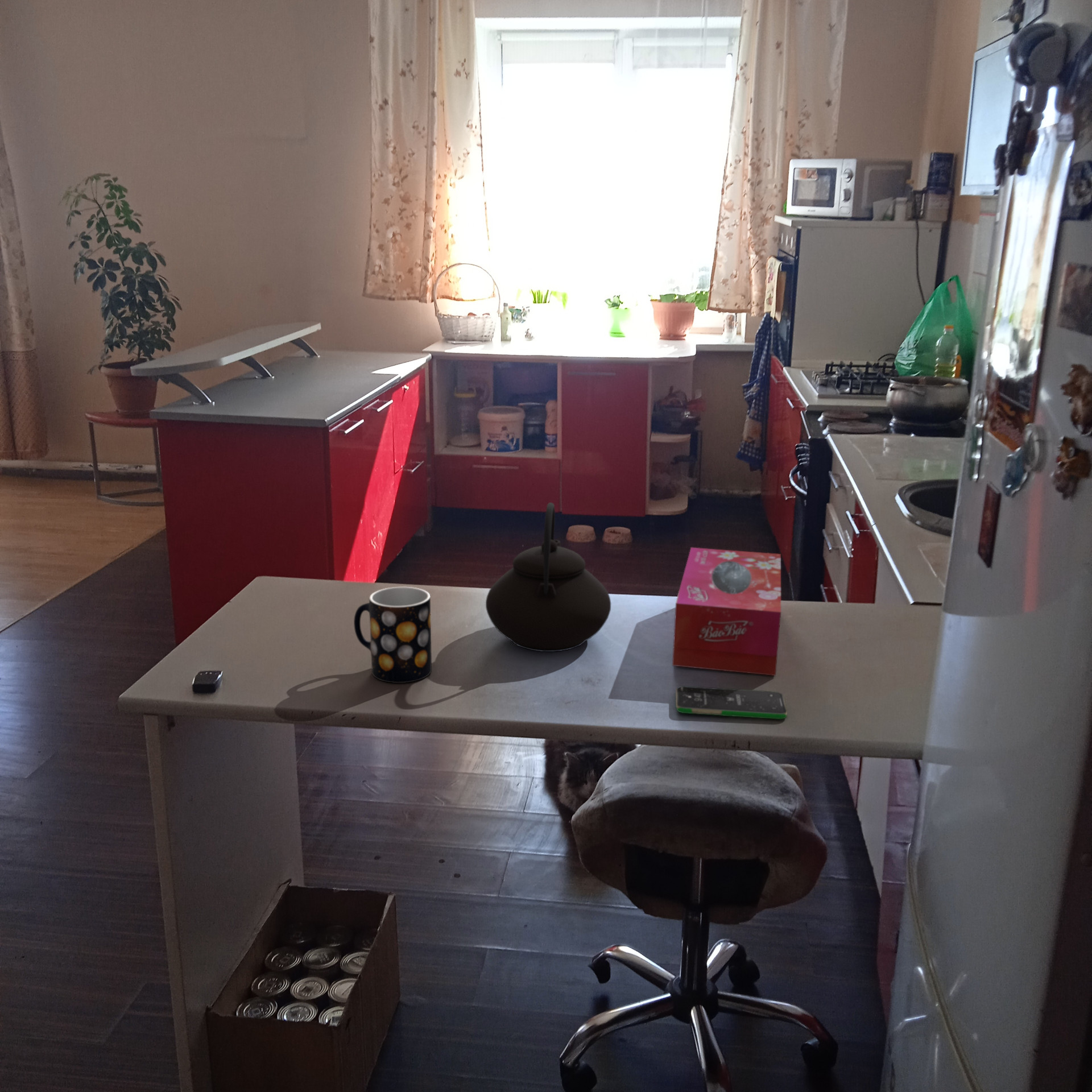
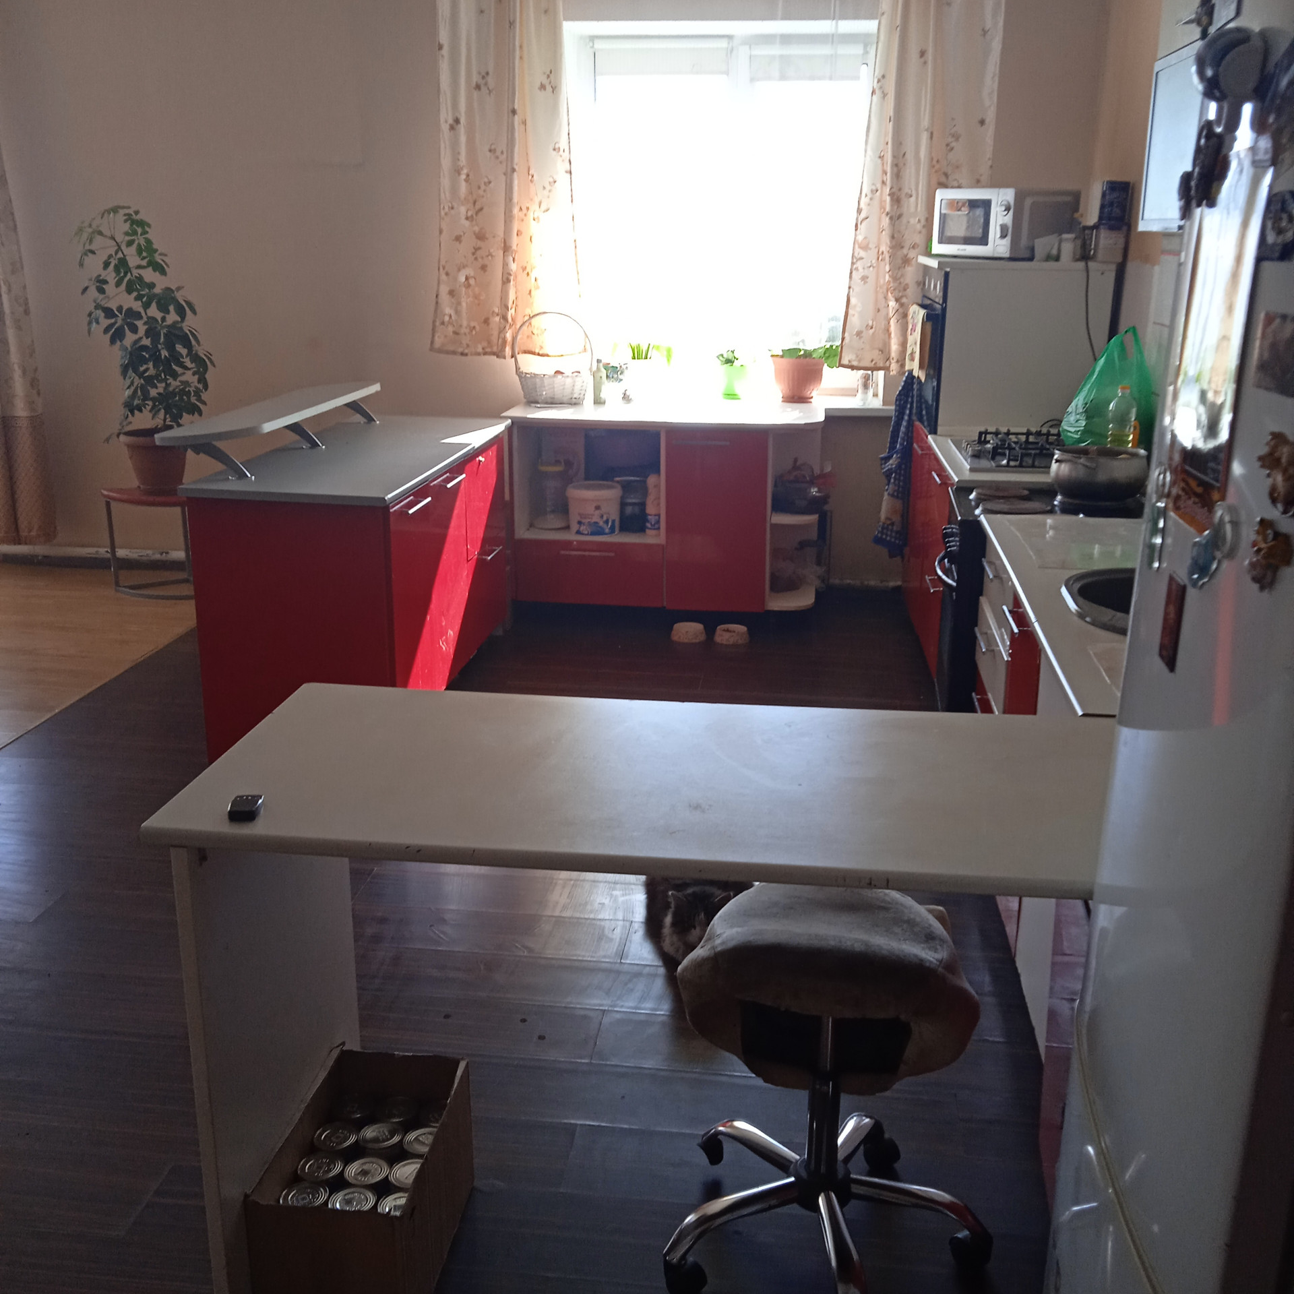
- smartphone [675,685,788,720]
- mug [353,586,432,684]
- teapot [485,502,611,652]
- tissue box [672,547,781,676]
